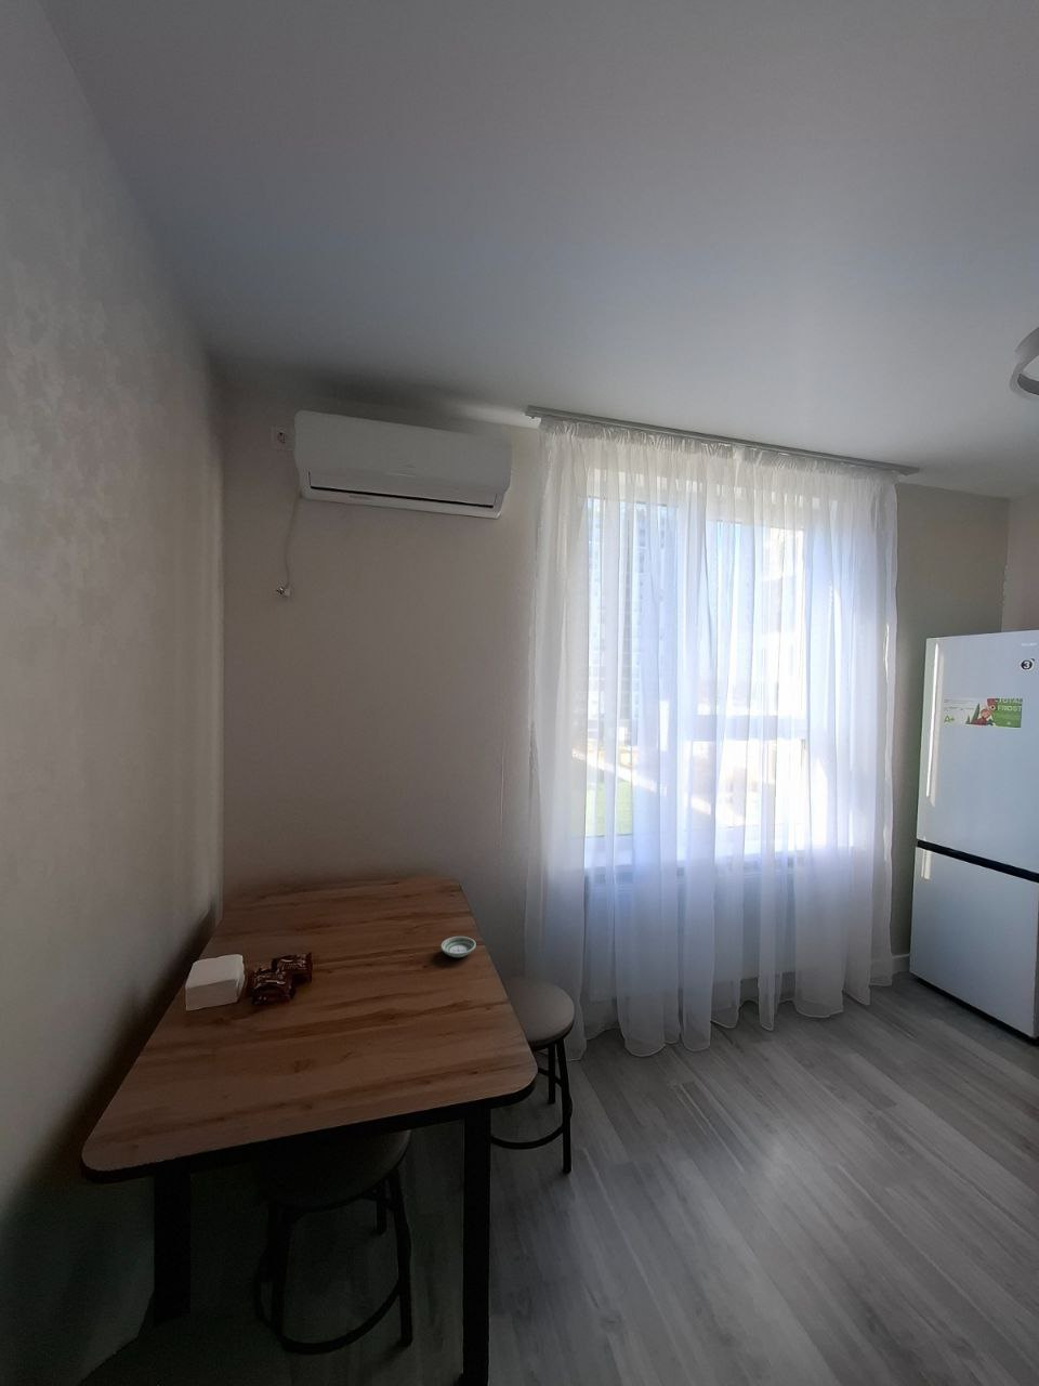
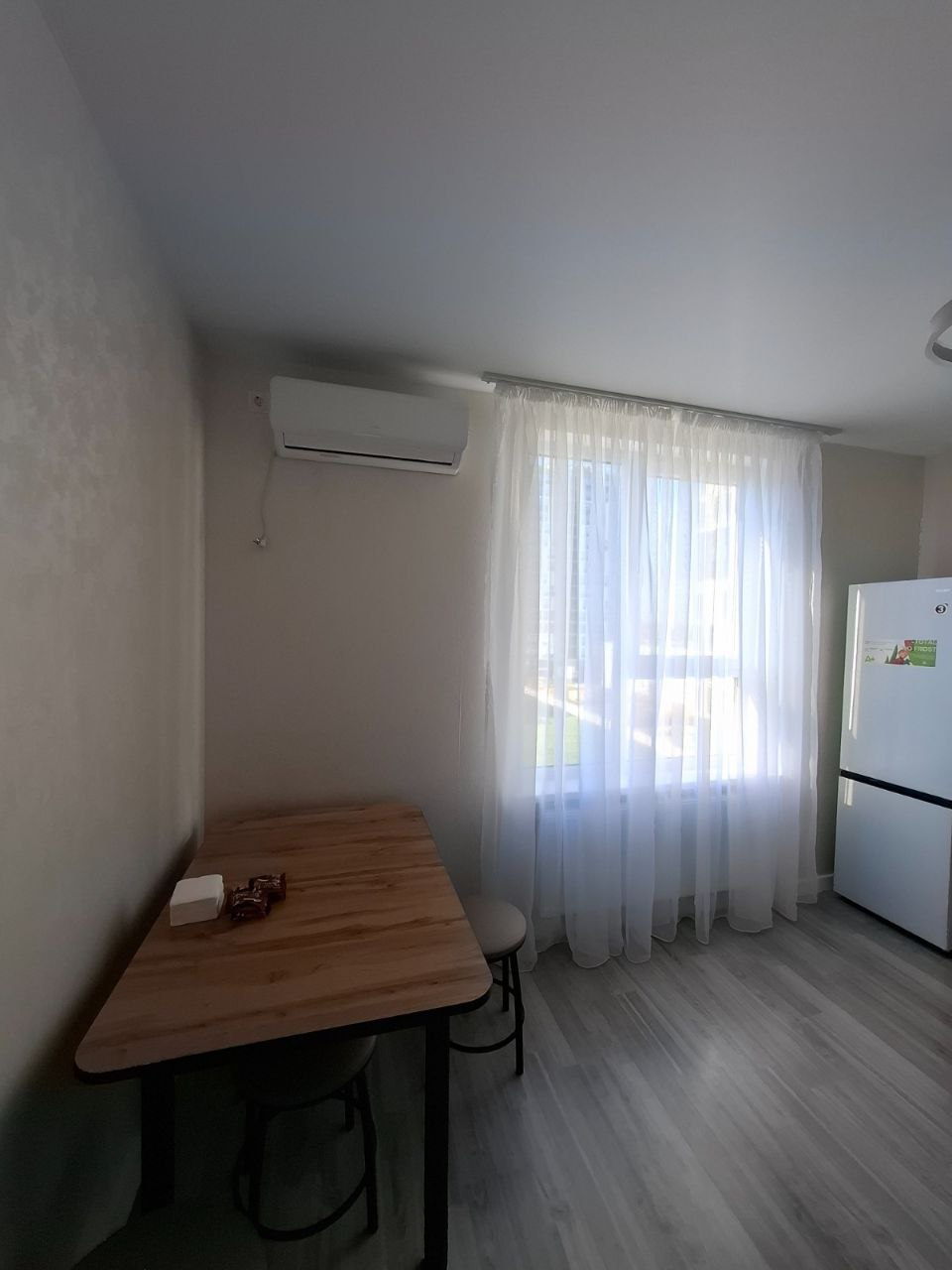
- saucer [440,935,477,958]
